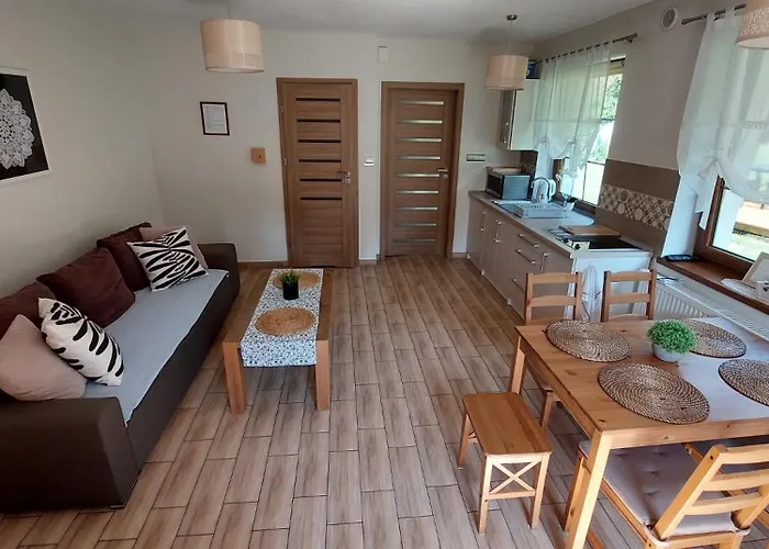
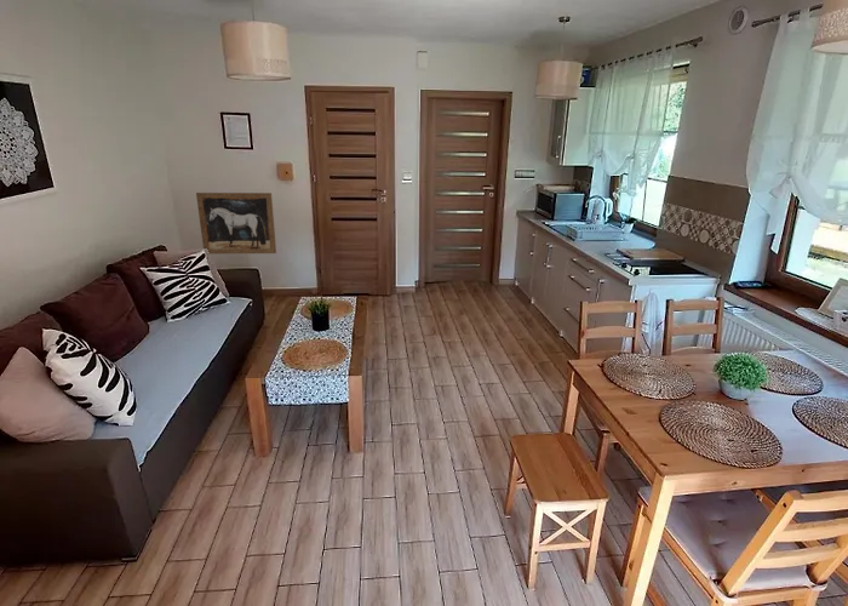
+ wall art [195,191,277,255]
